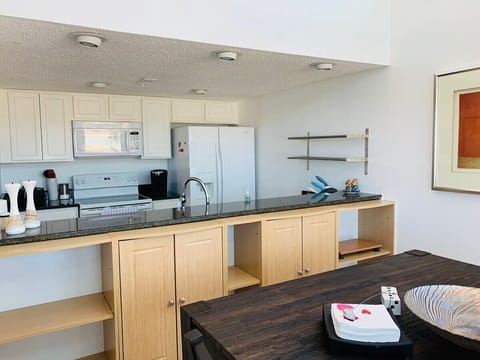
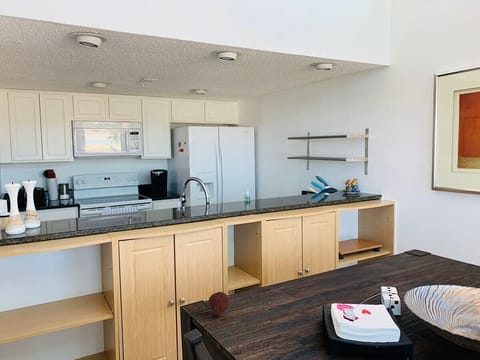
+ fruit [207,291,231,316]
